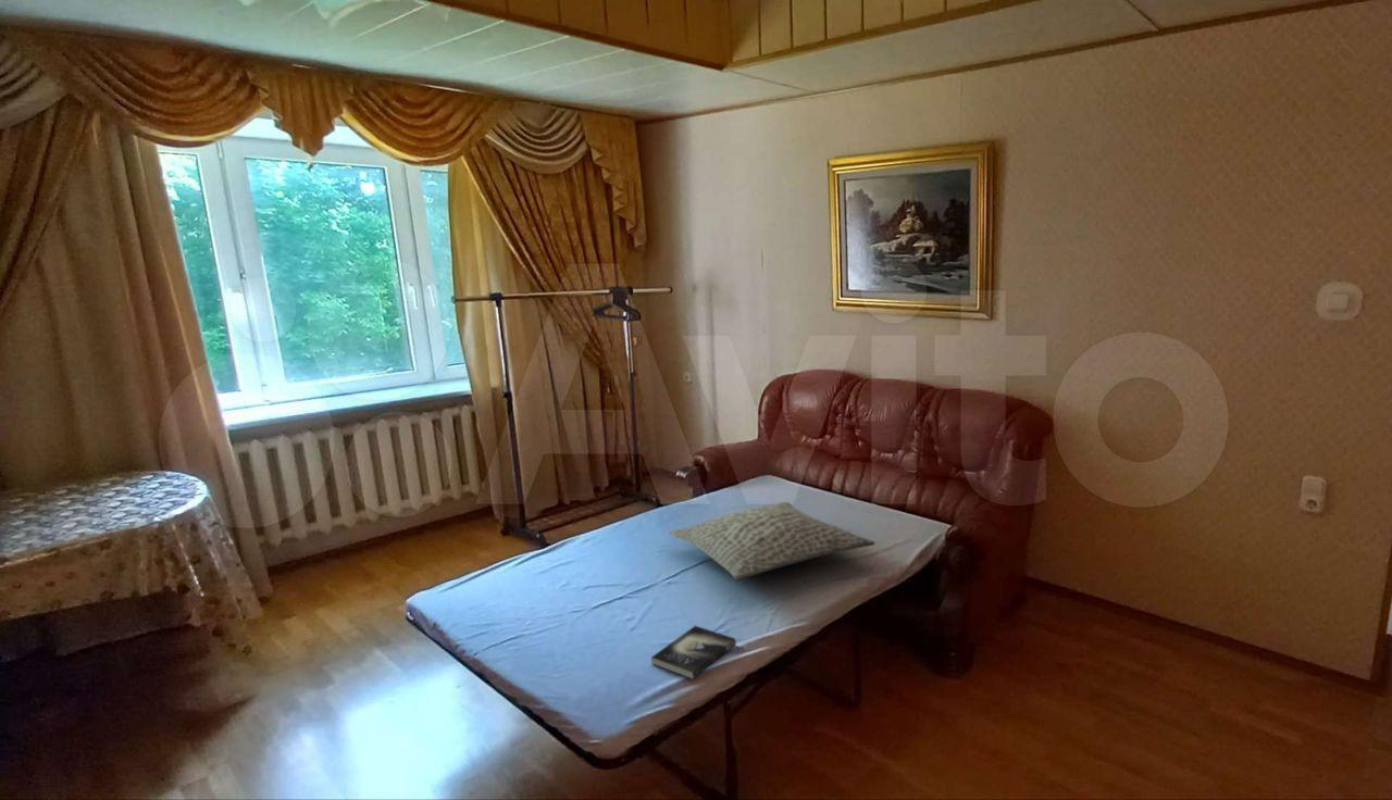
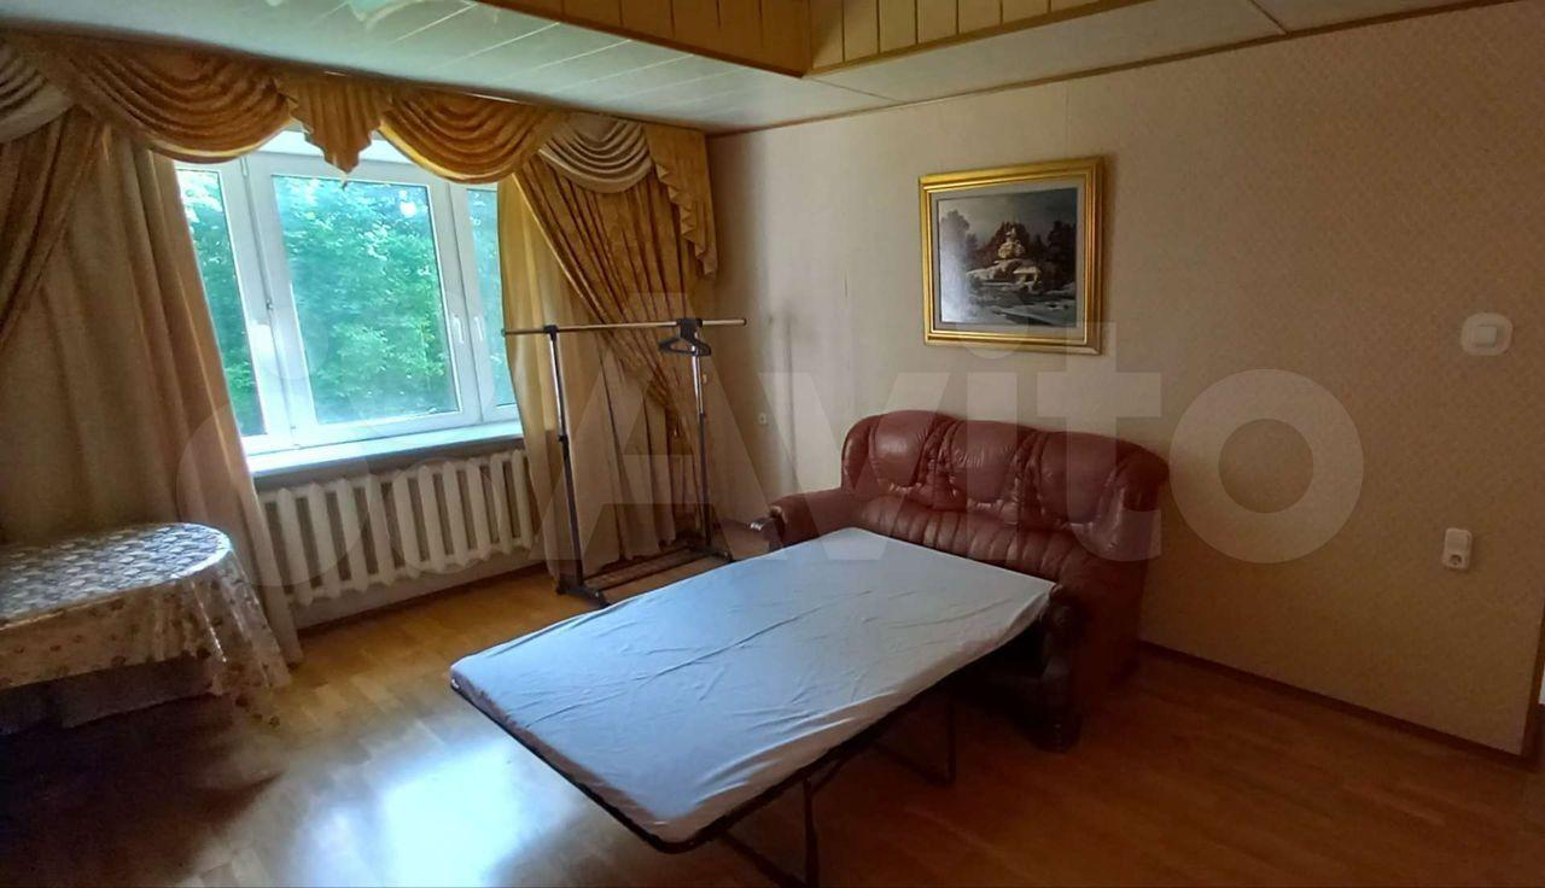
- book [650,625,736,680]
- pillow [668,501,875,582]
